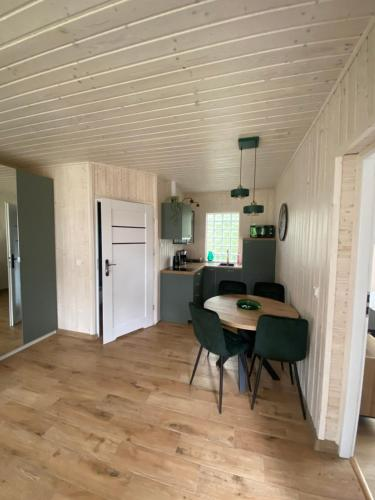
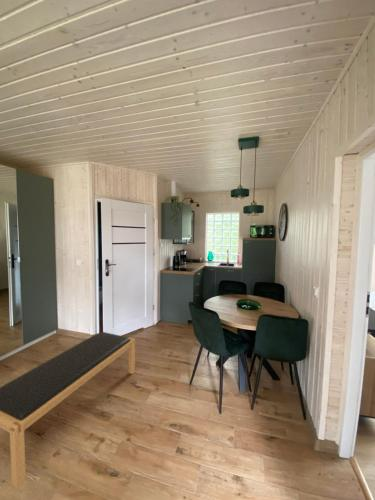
+ bench [0,331,136,489]
